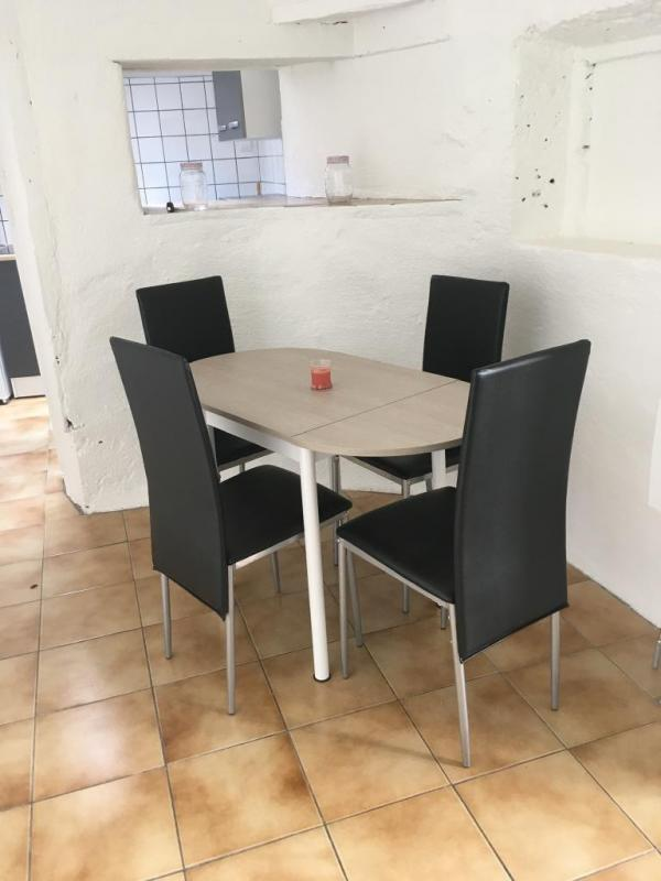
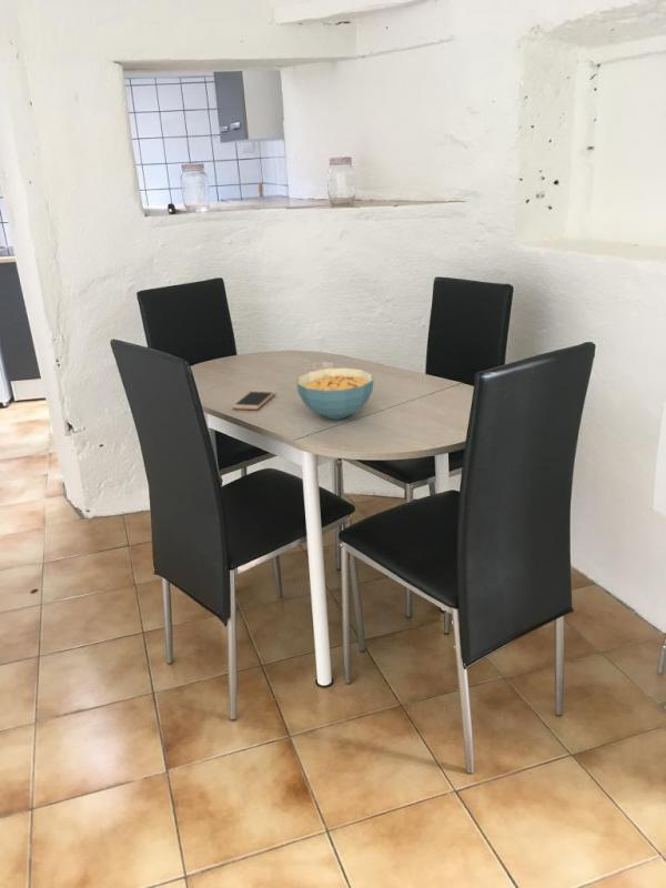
+ cereal bowl [295,367,375,420]
+ smartphone [231,390,276,411]
